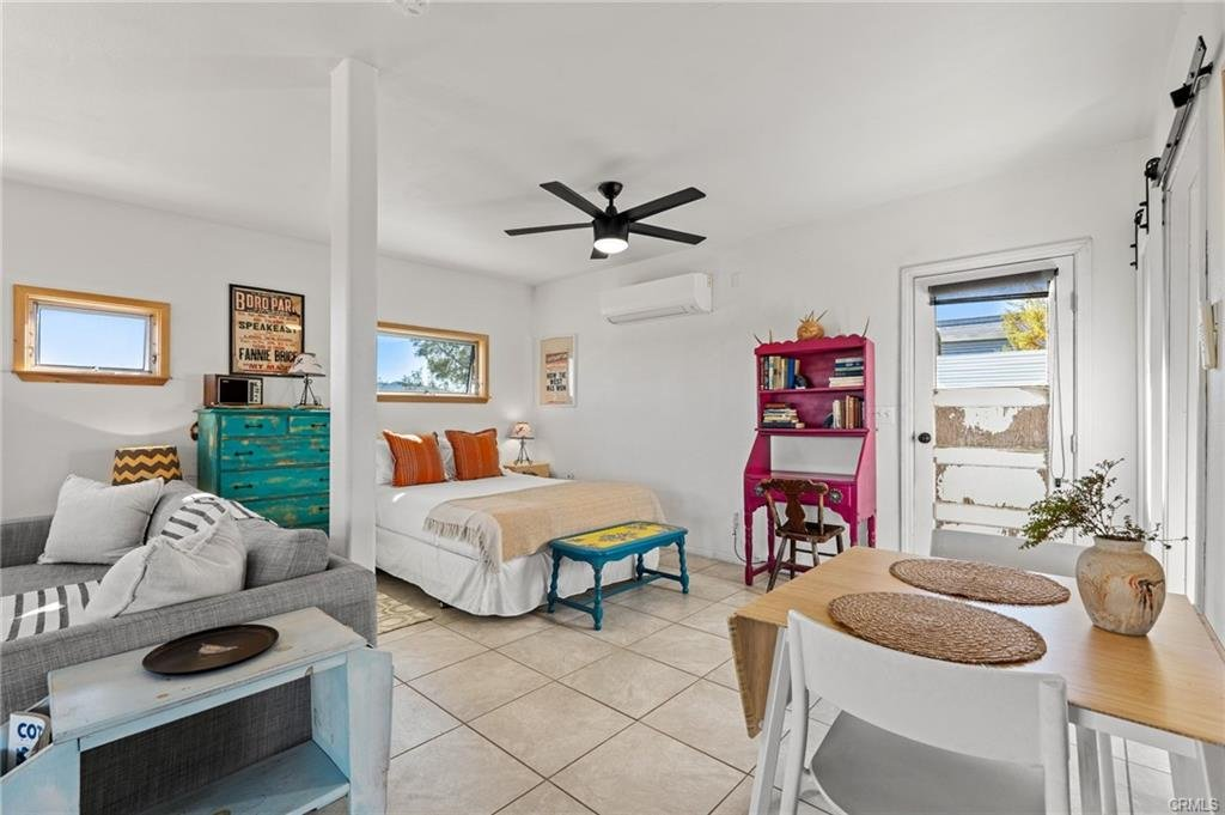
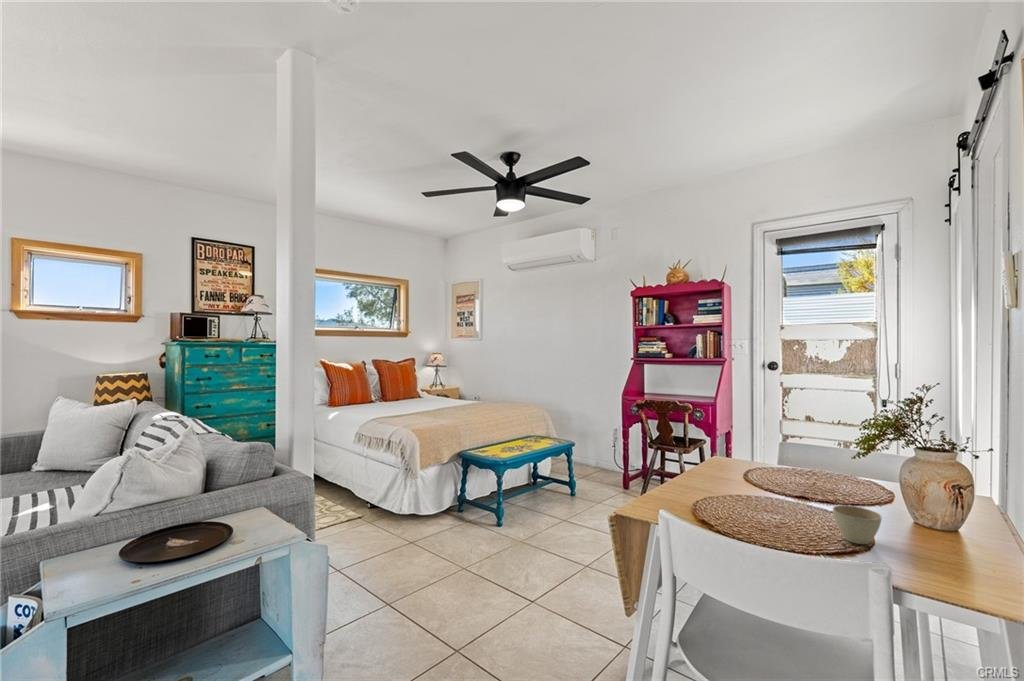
+ flower pot [832,504,883,545]
